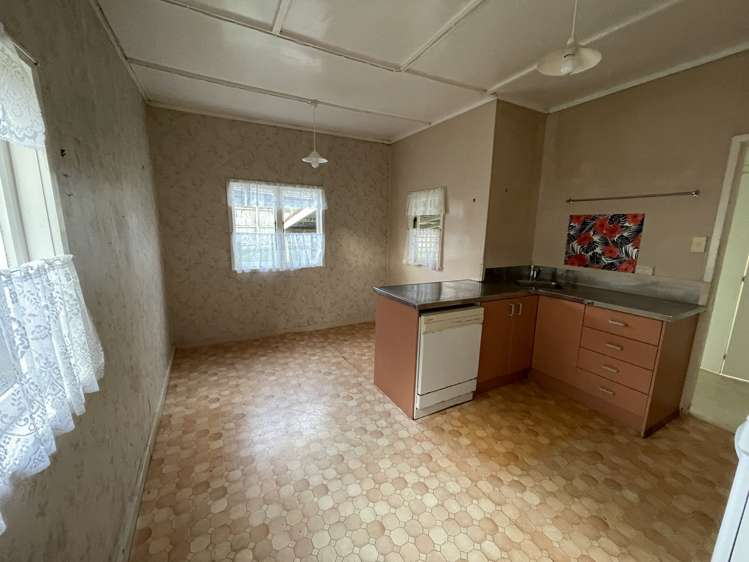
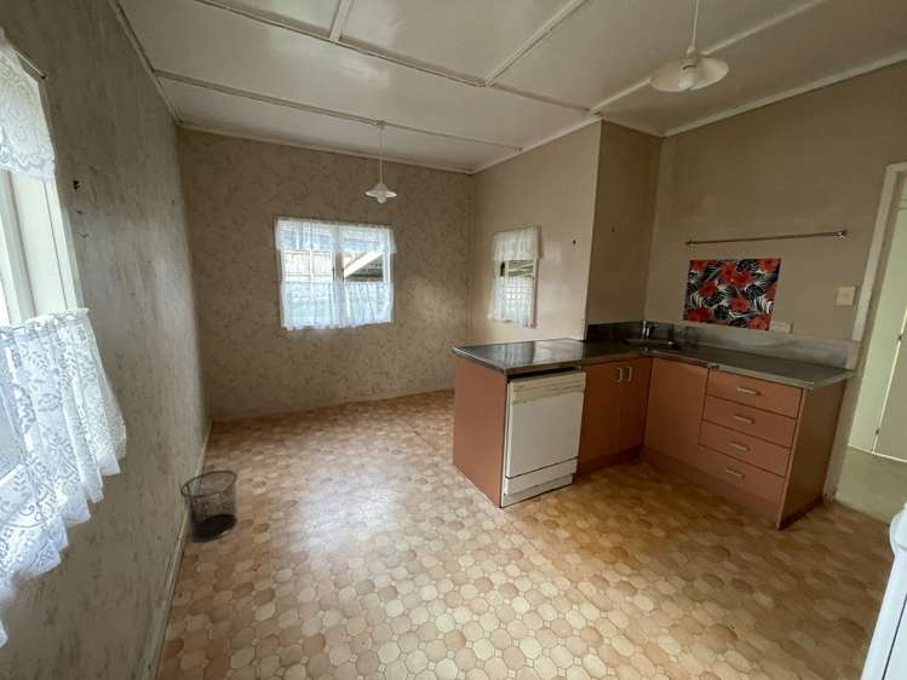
+ waste bin [179,469,239,542]
